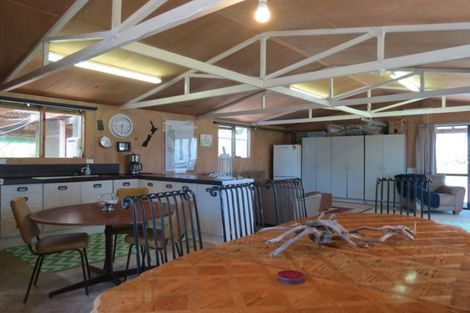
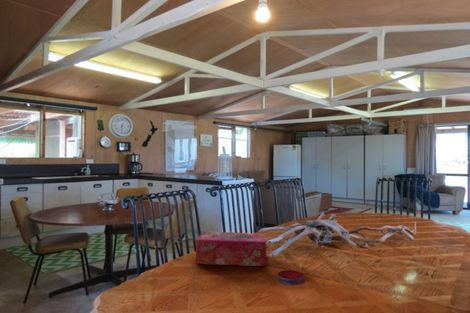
+ tissue box [195,231,267,267]
